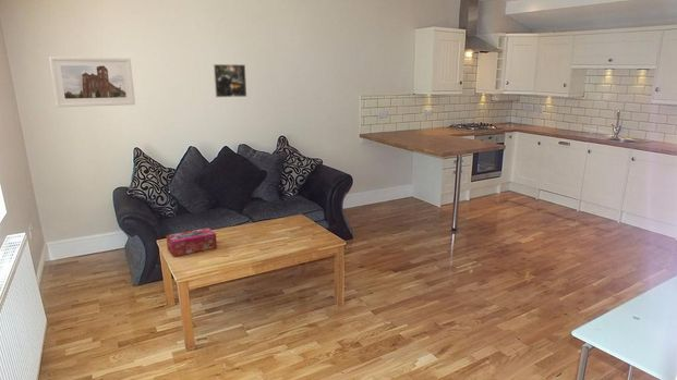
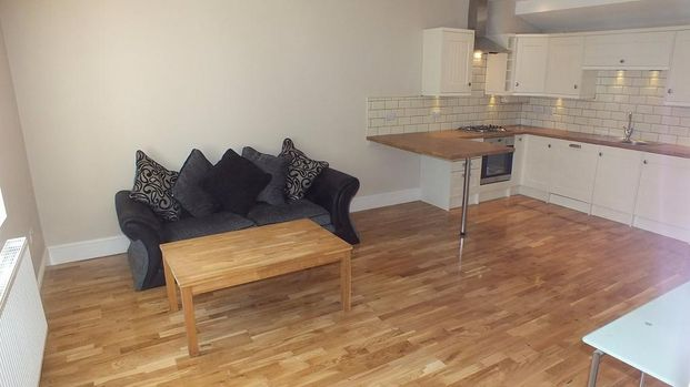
- tissue box [165,226,218,258]
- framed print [48,56,136,108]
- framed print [211,63,247,98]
